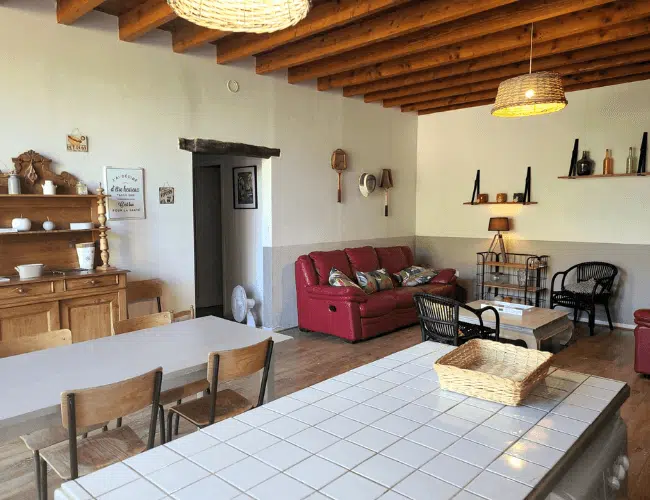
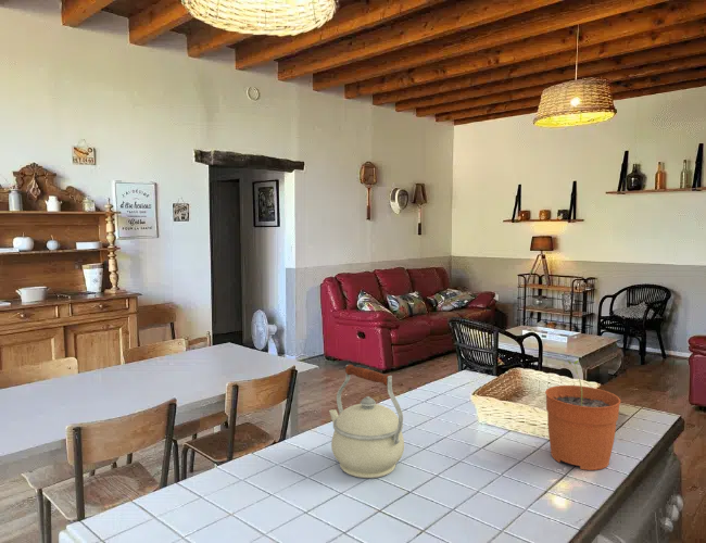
+ kettle [328,364,405,479]
+ plant pot [544,359,621,471]
